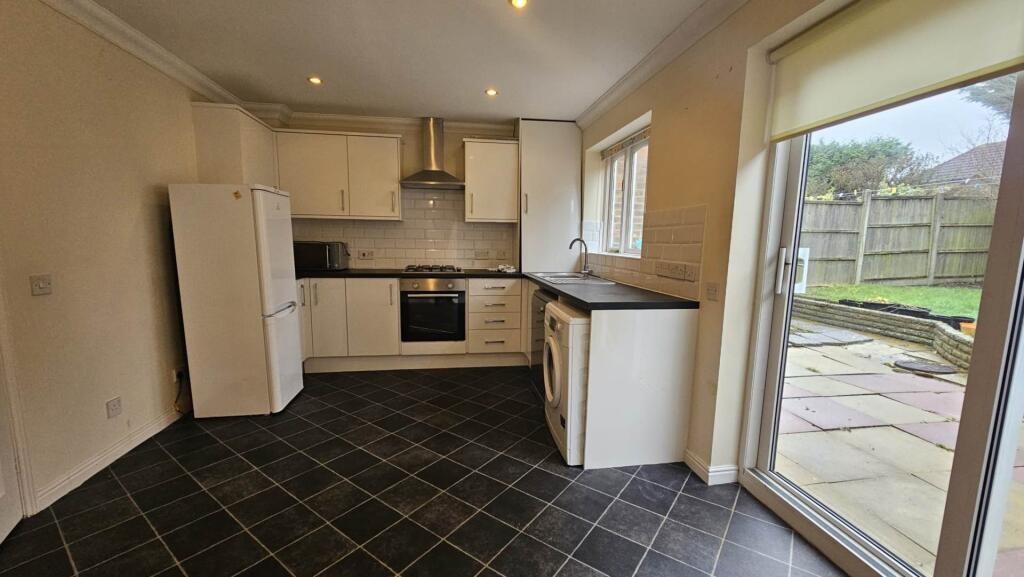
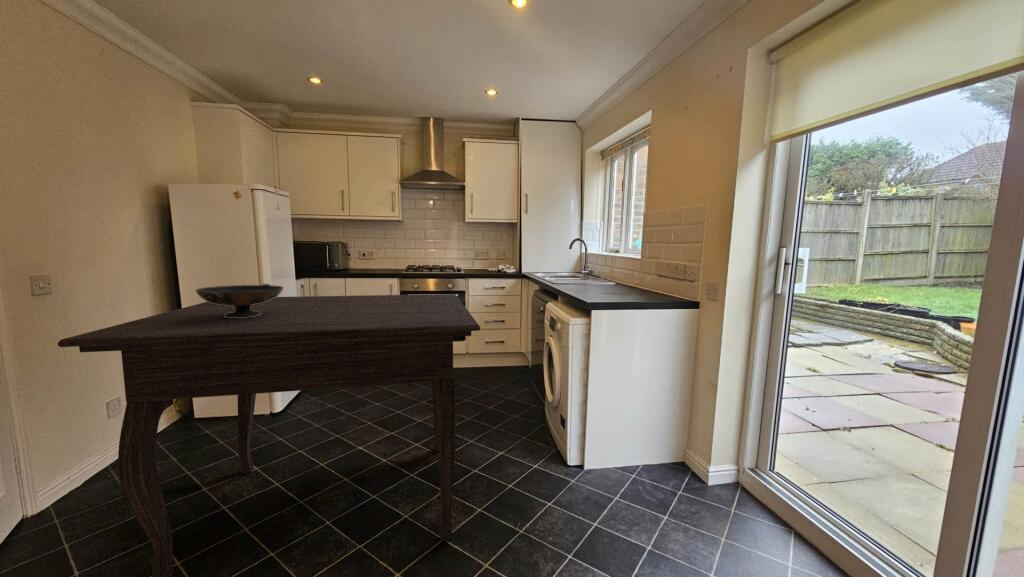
+ decorative bowl [194,283,285,318]
+ dining table [57,293,481,577]
